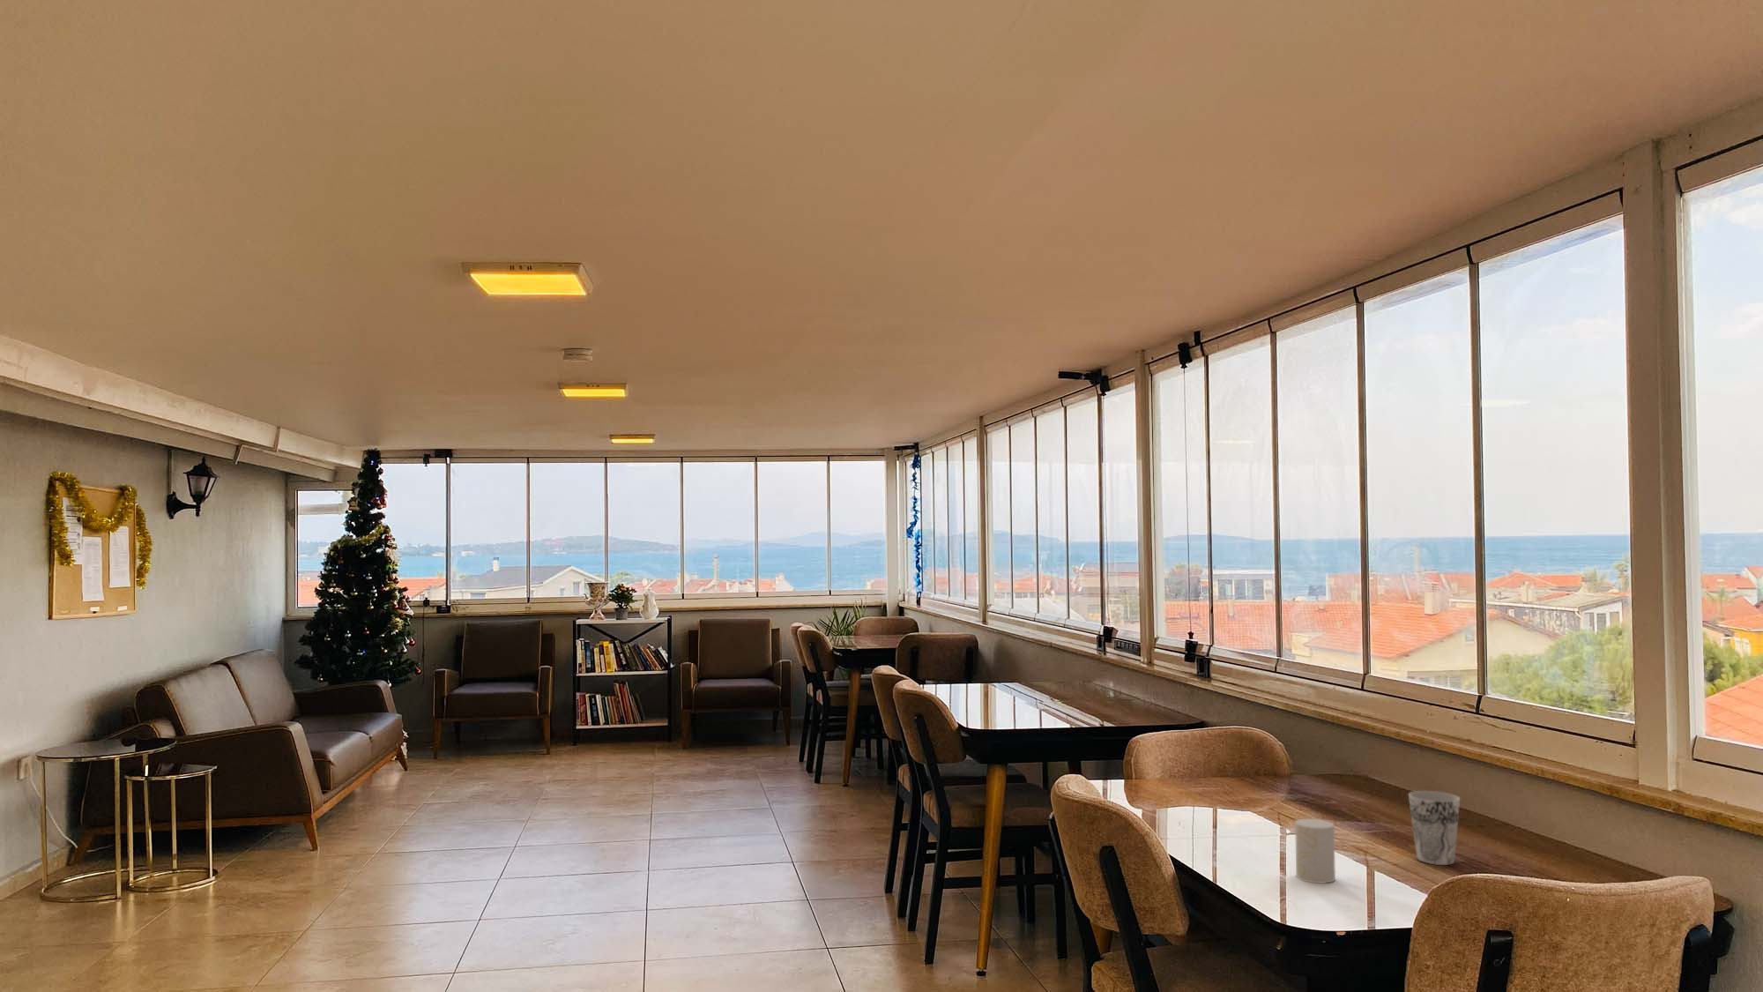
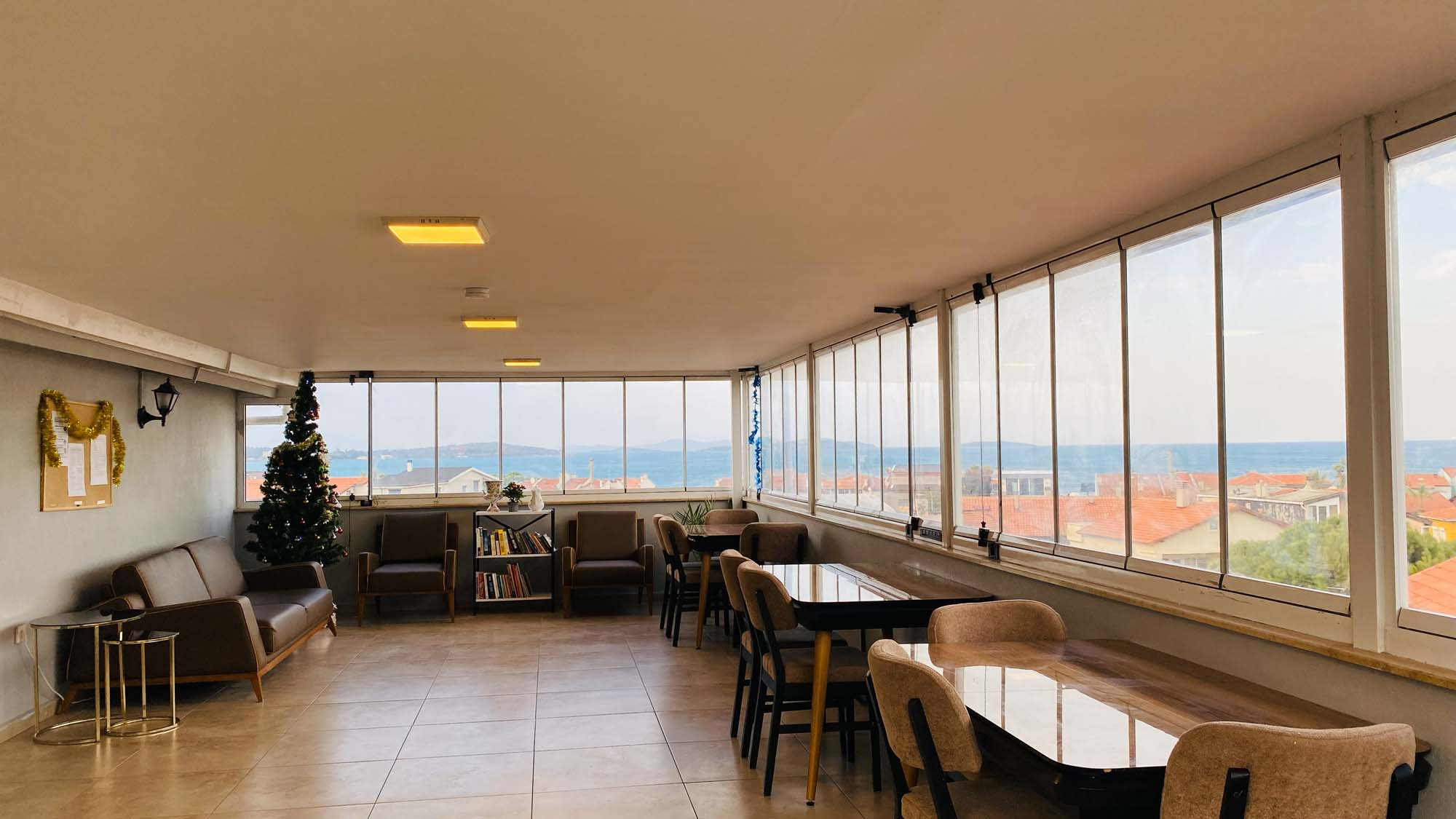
- cup [1408,790,1460,866]
- cup [1294,819,1337,884]
